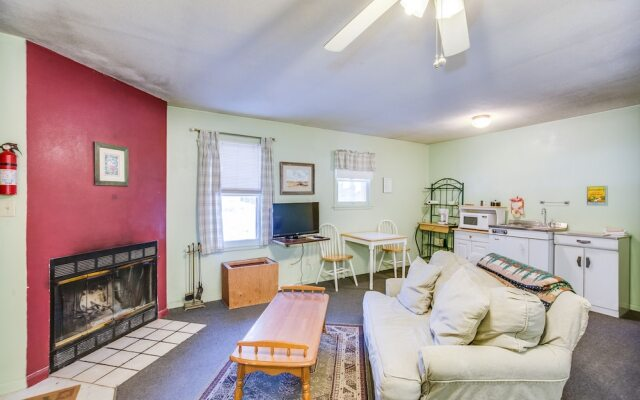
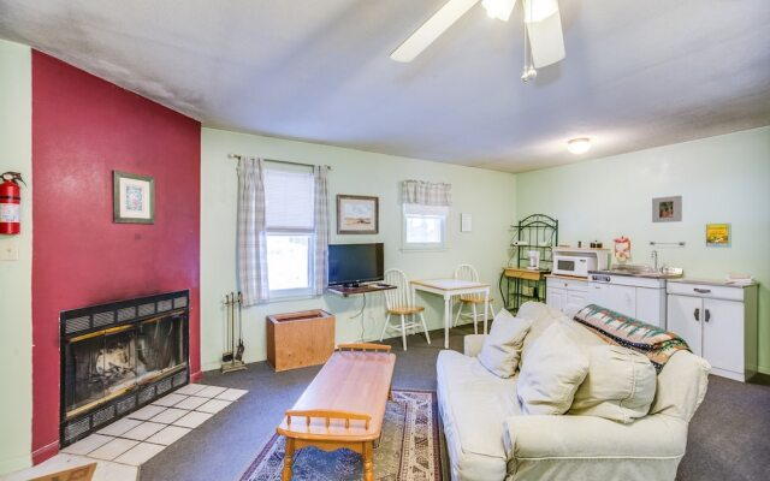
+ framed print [651,195,683,224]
